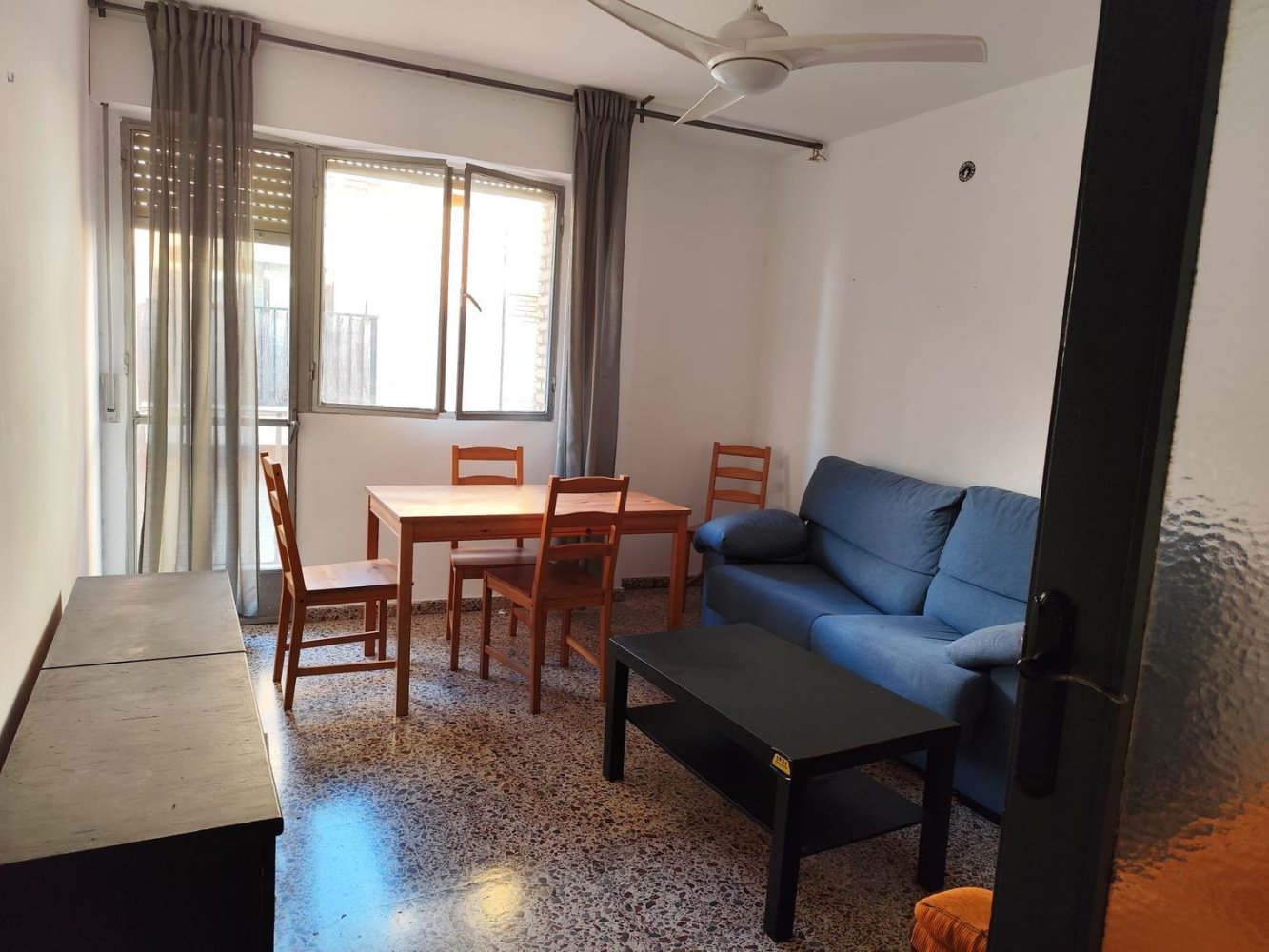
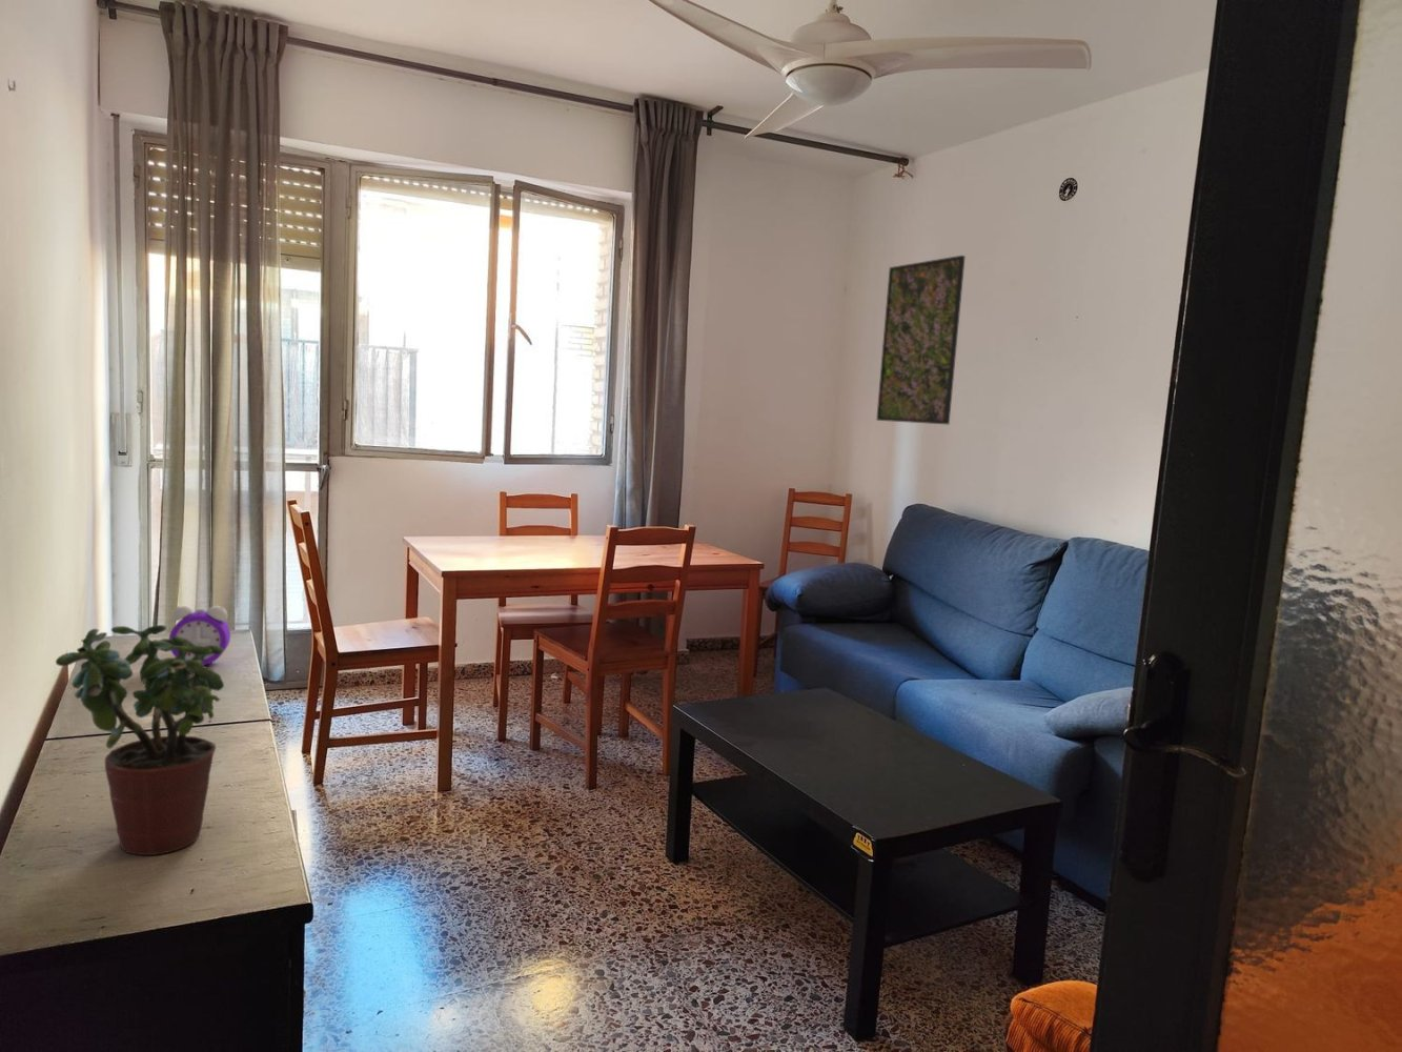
+ alarm clock [168,604,231,666]
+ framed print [875,254,967,427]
+ potted plant [55,624,225,856]
